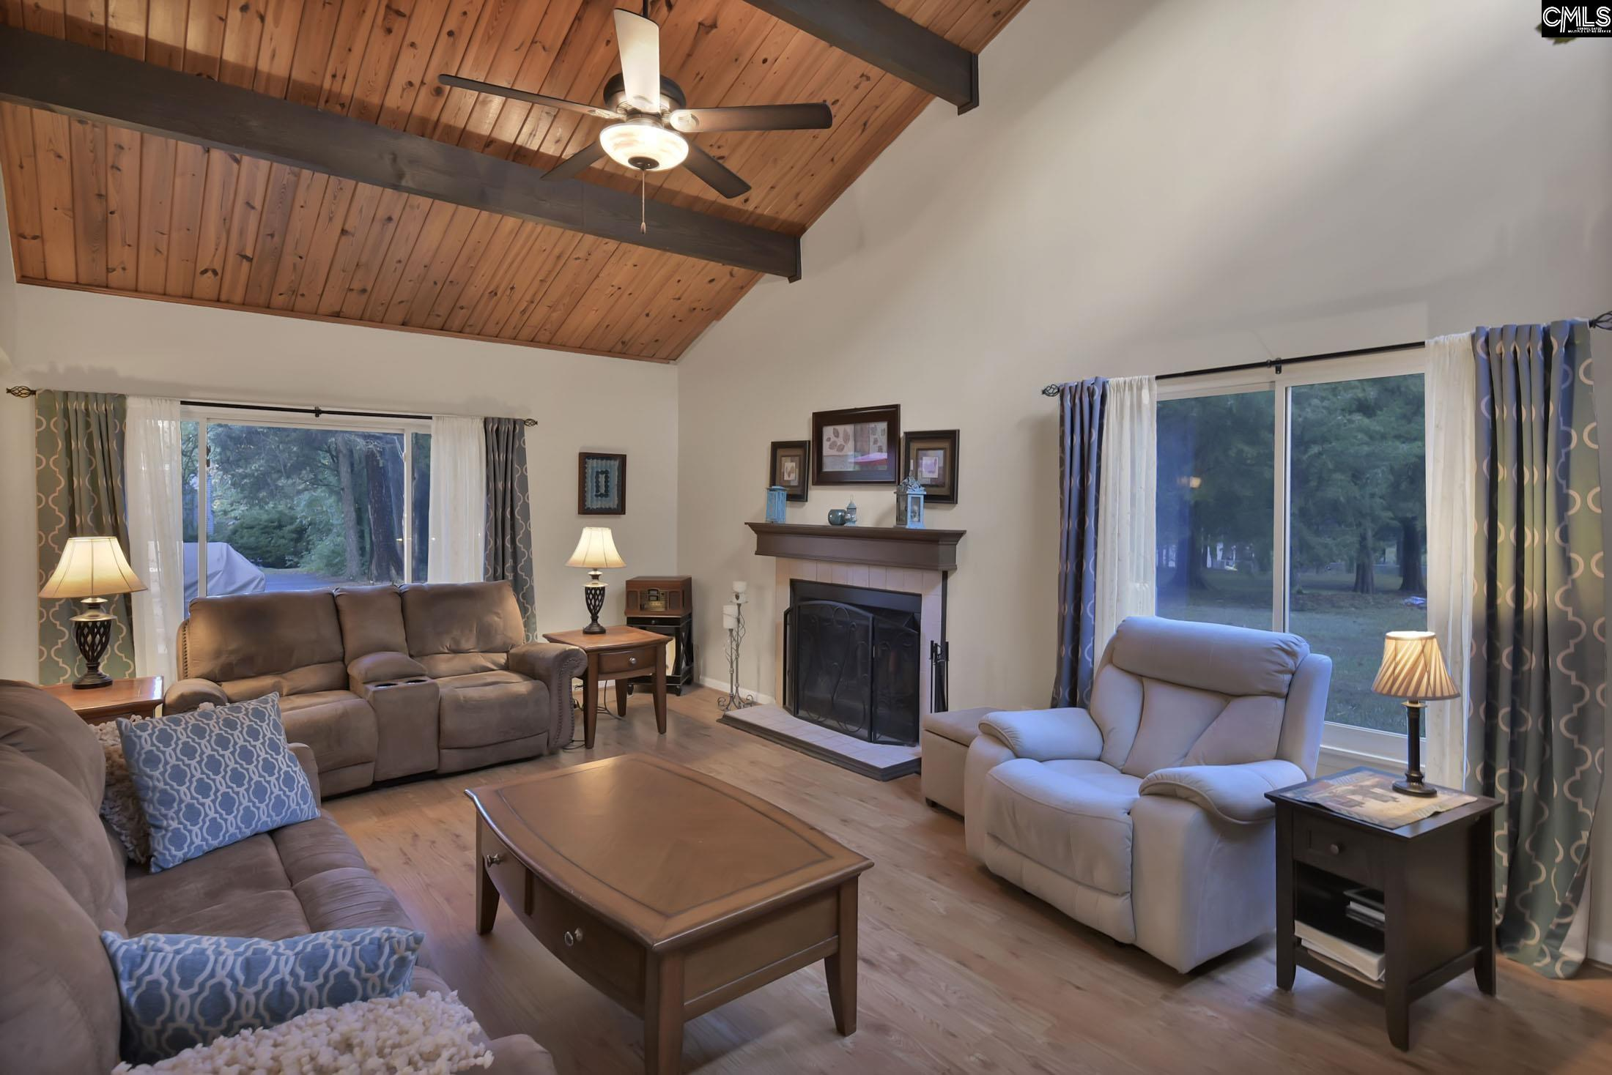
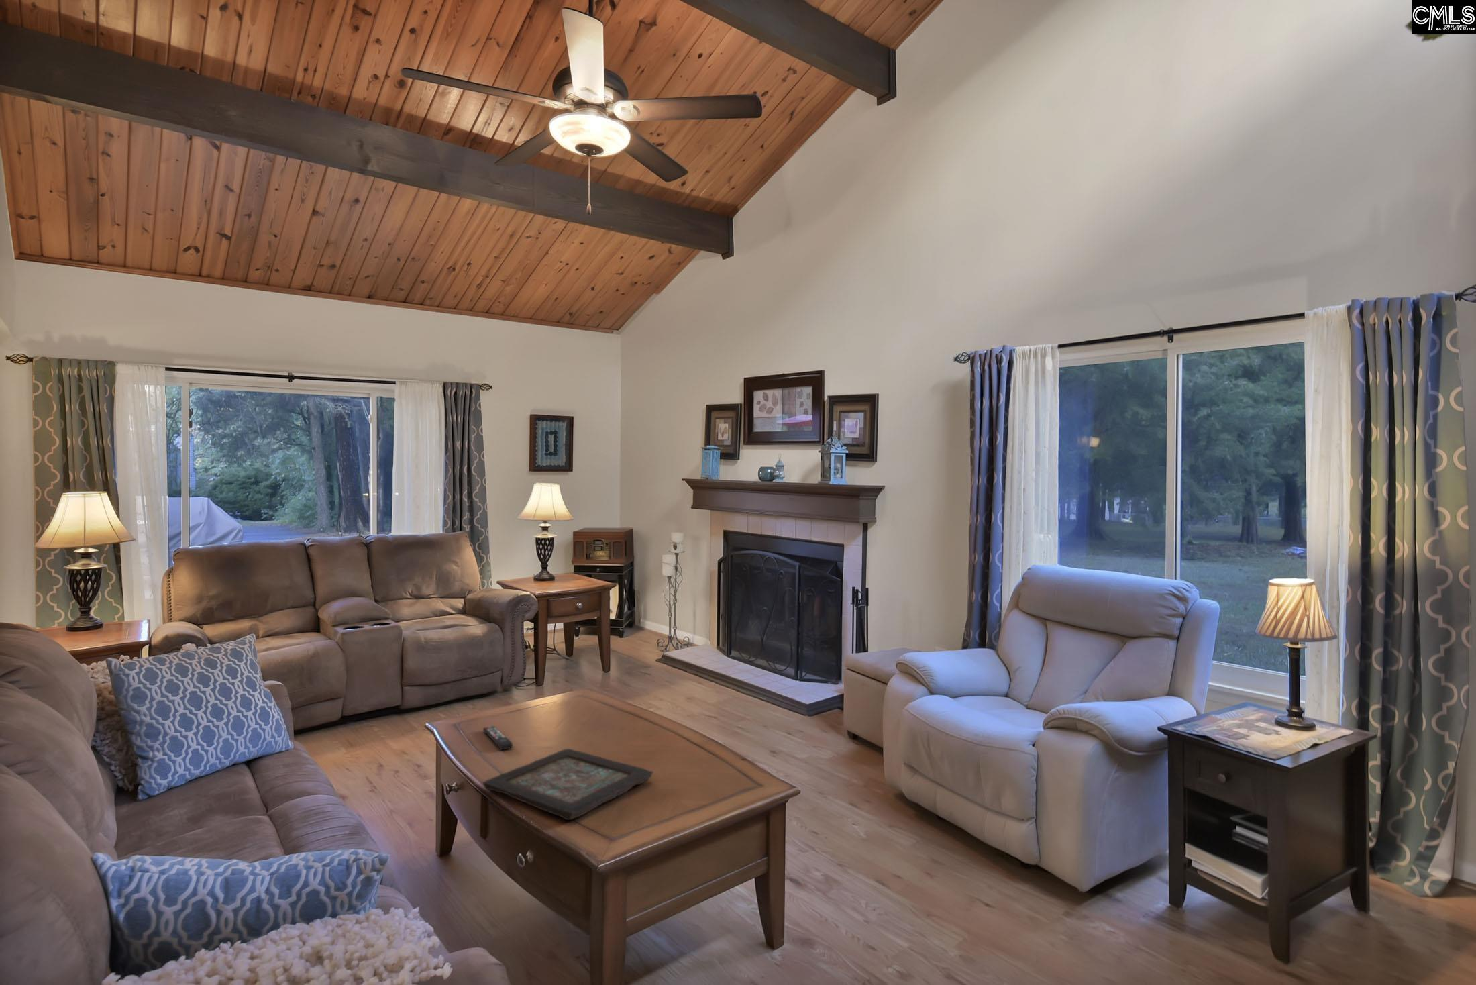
+ remote control [482,726,513,751]
+ decorative tray [482,749,654,820]
